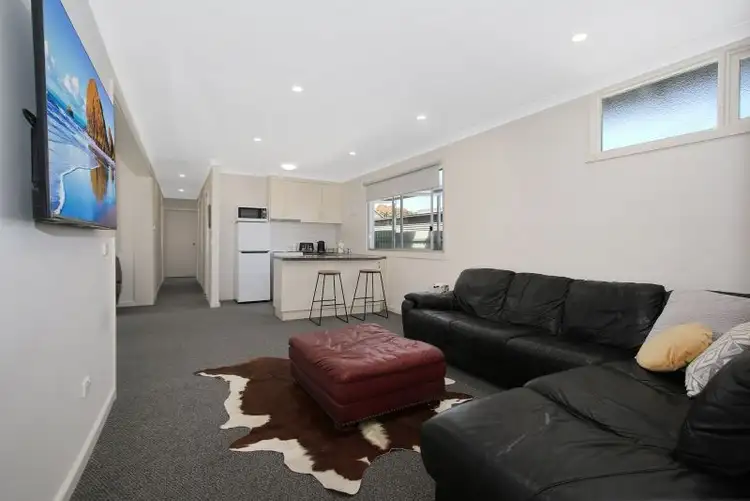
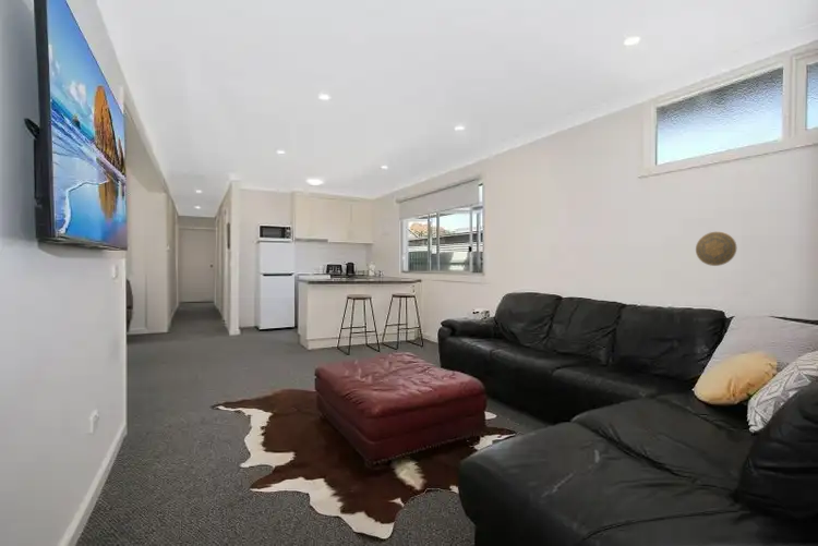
+ decorative plate [695,231,737,267]
